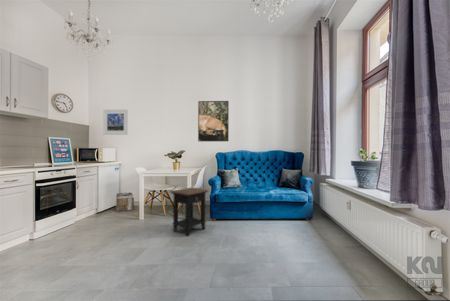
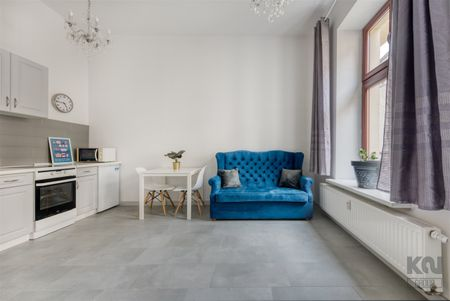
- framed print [197,100,230,142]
- storage bin [115,191,135,212]
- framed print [102,109,129,136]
- side table [169,187,210,237]
